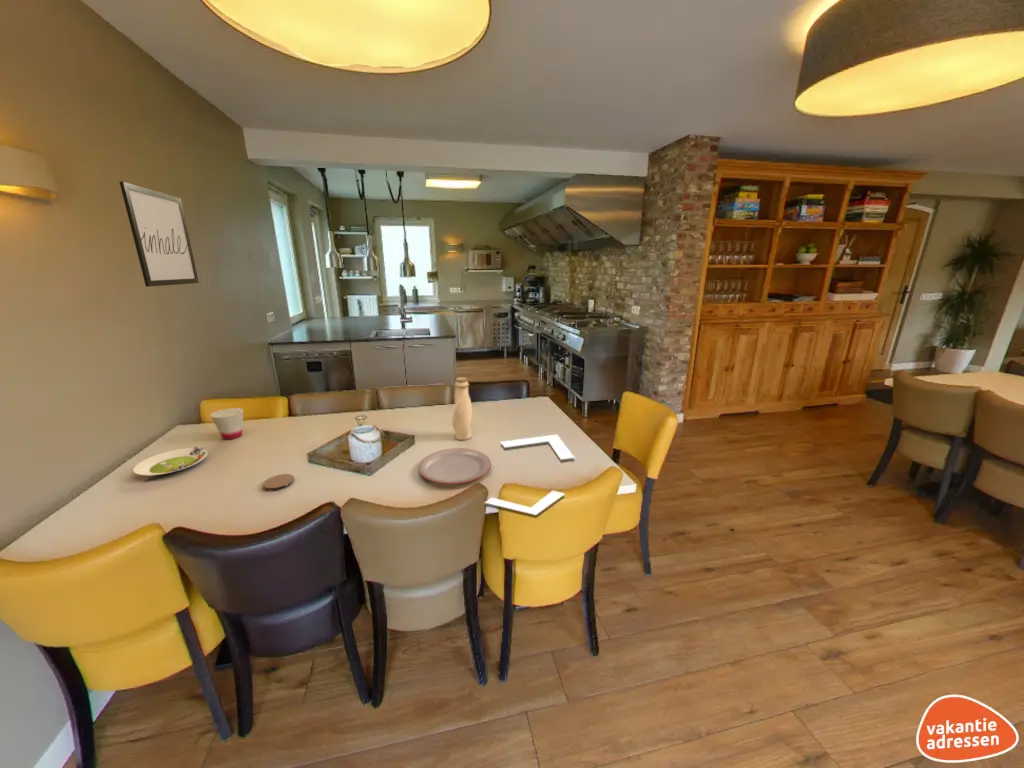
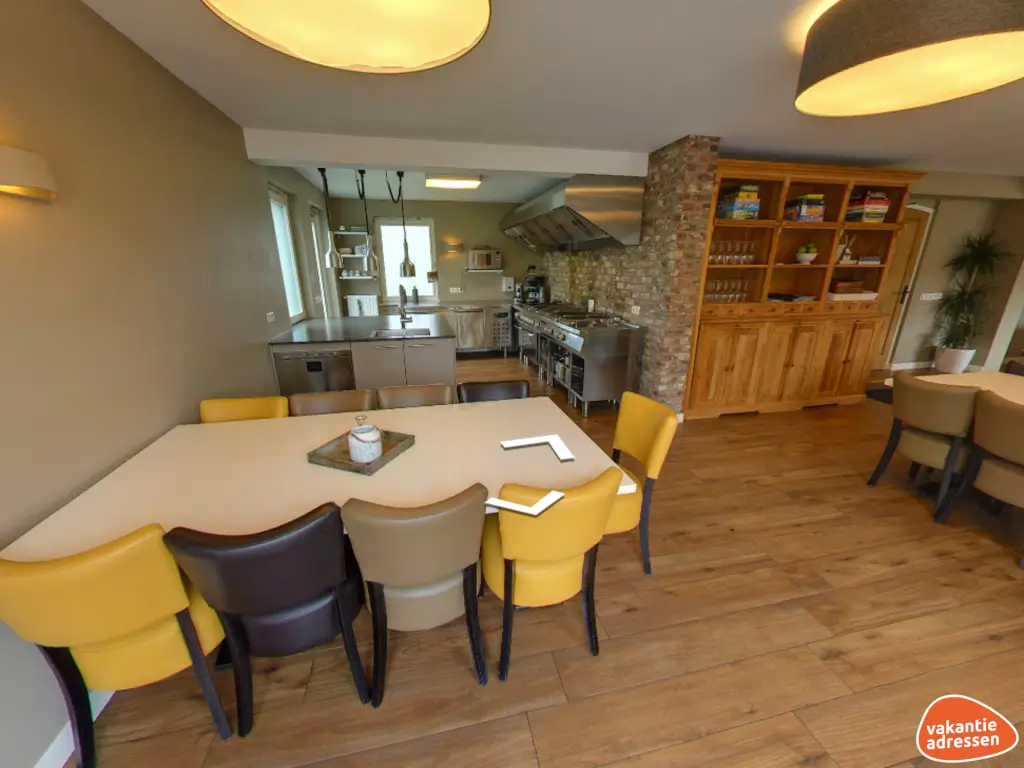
- salad plate [132,445,208,477]
- cup [210,407,244,440]
- wall art [118,181,200,288]
- plate [418,447,492,485]
- coaster [262,473,295,492]
- water bottle [451,376,473,441]
